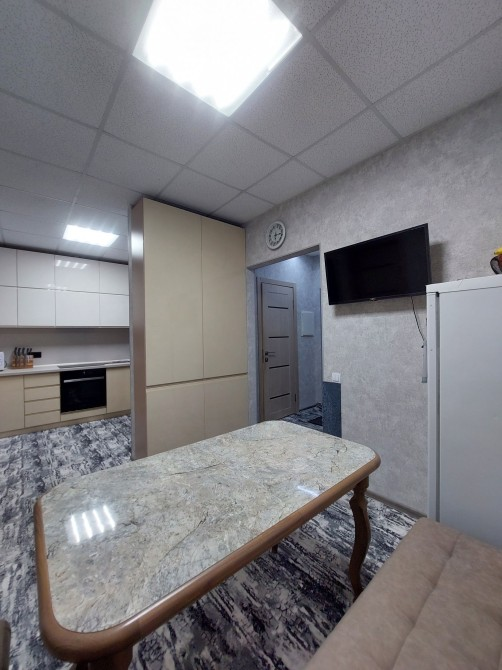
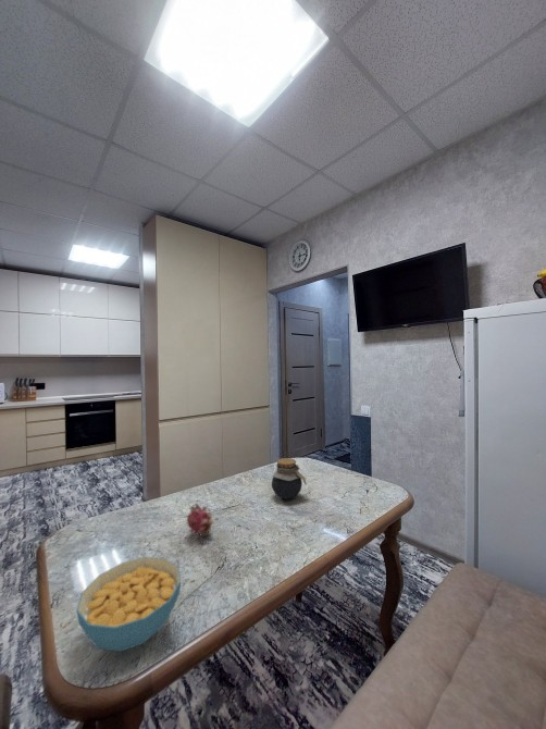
+ jar [271,457,308,501]
+ cereal bowl [76,556,182,653]
+ fruit [186,499,214,538]
